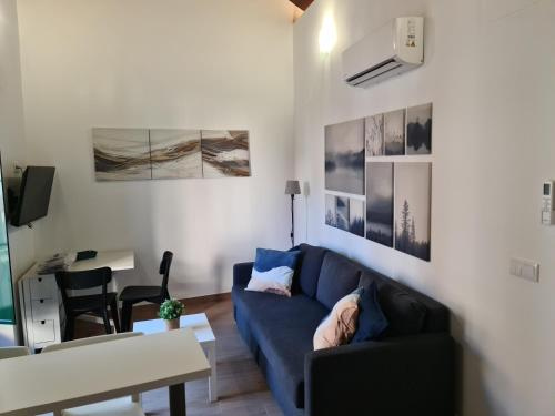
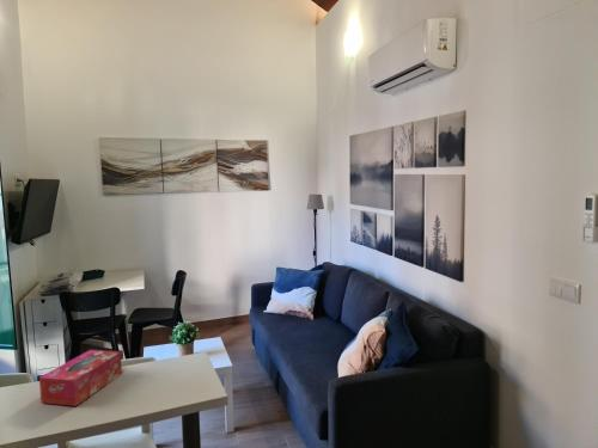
+ tissue box [38,349,123,407]
